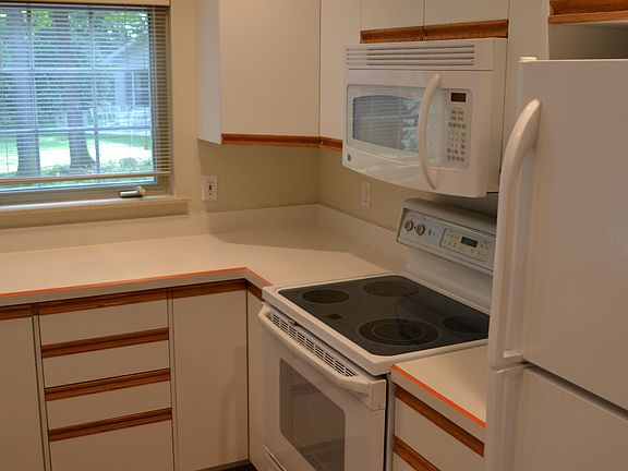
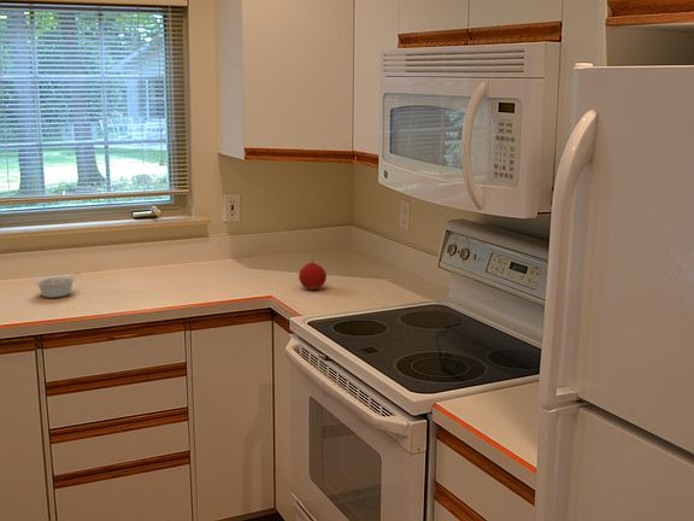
+ legume [34,271,82,299]
+ fruit [298,258,328,291]
